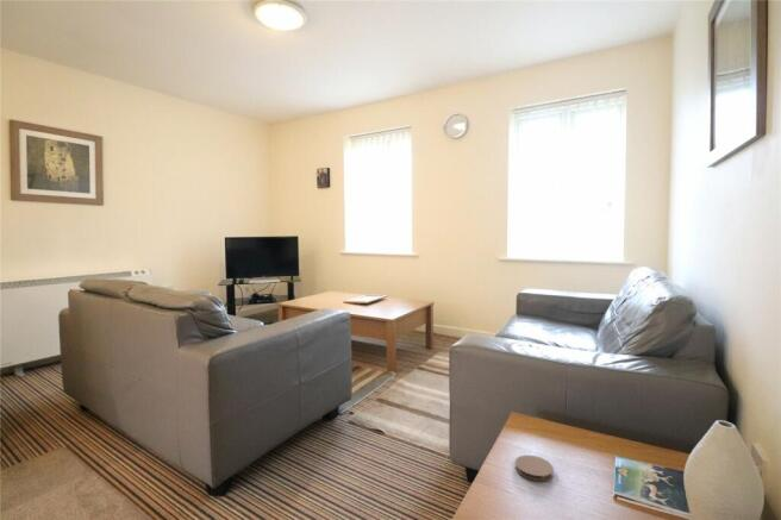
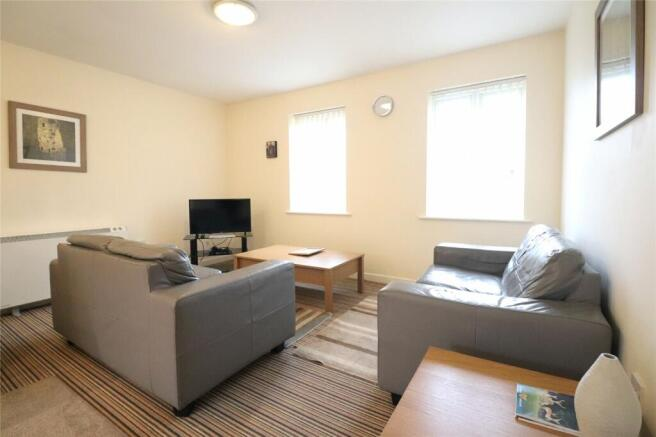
- coaster [514,455,555,482]
